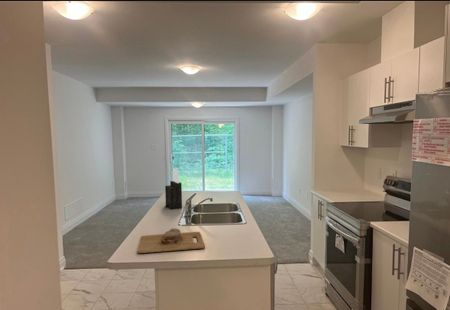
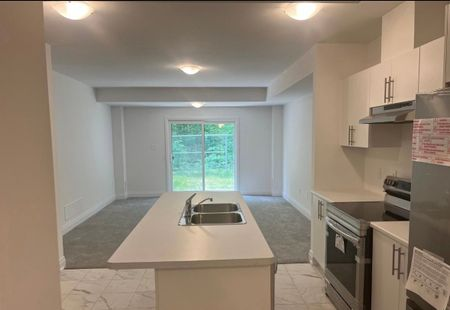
- knife block [164,168,183,211]
- cutting board [137,227,206,254]
